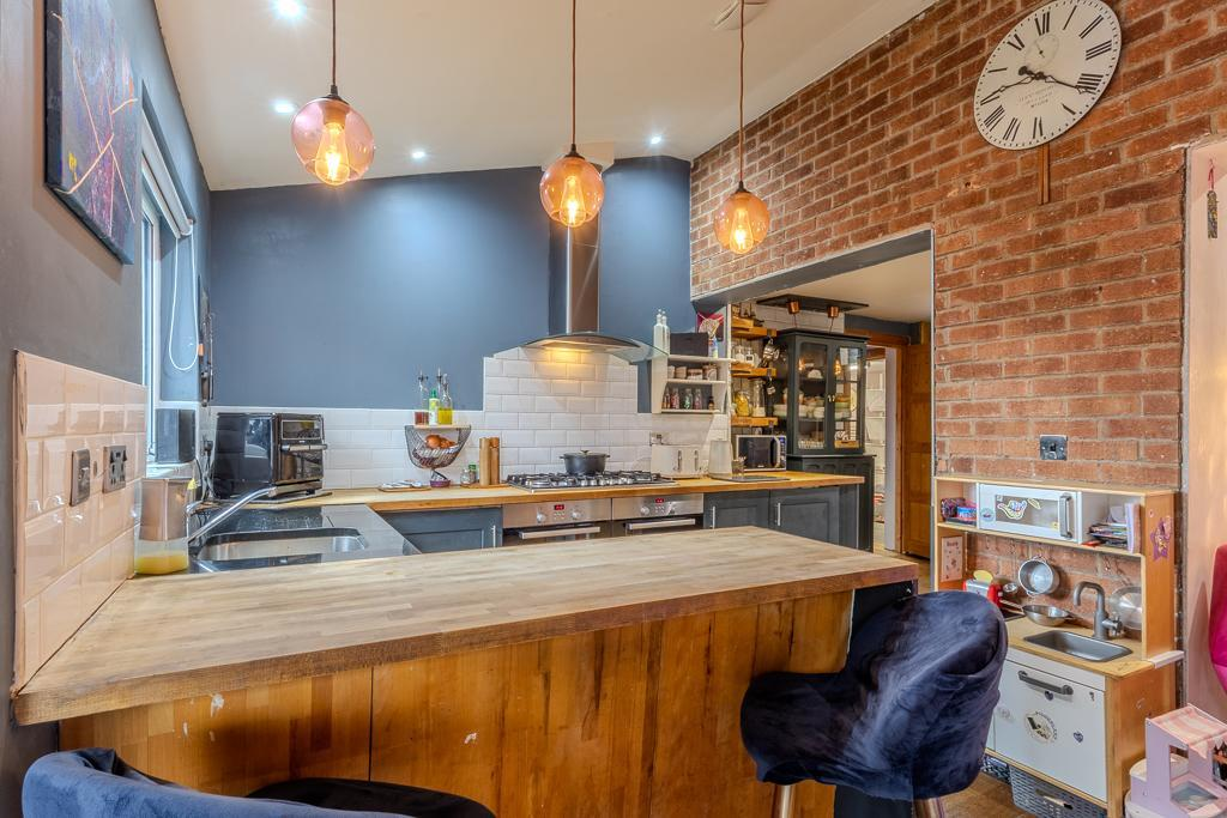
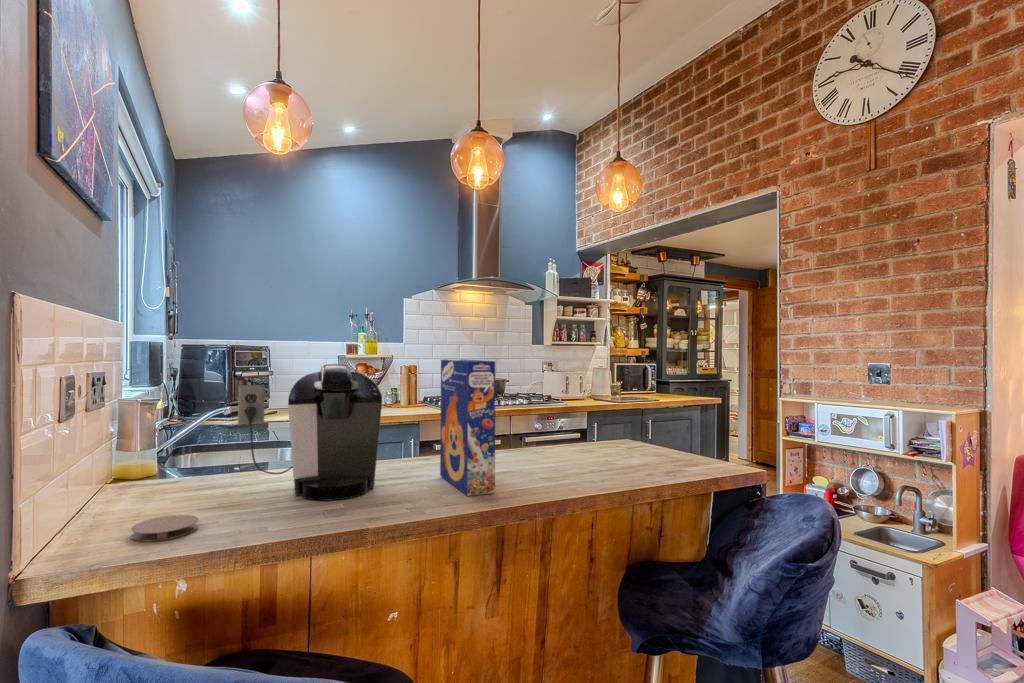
+ coaster [130,514,199,543]
+ cereal box [439,358,496,497]
+ coffee maker [237,363,383,502]
